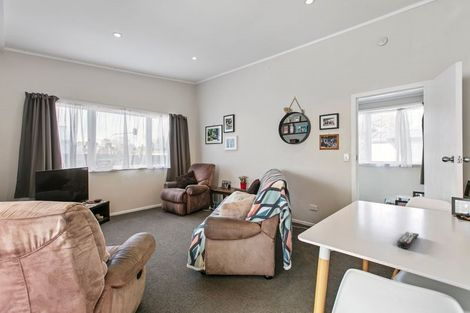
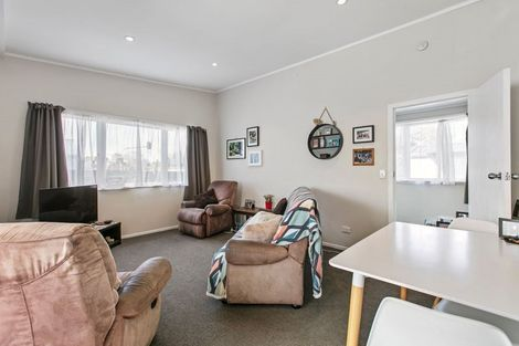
- remote control [396,231,420,250]
